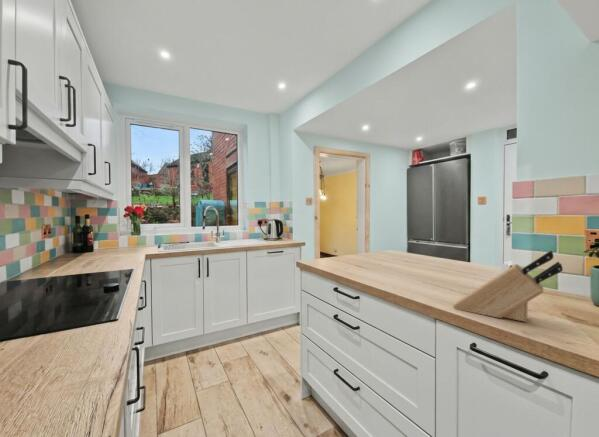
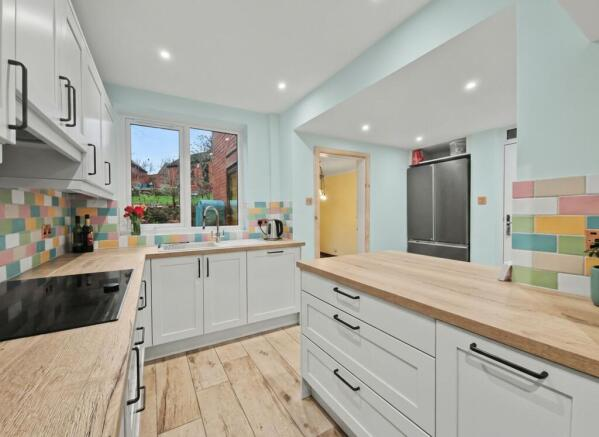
- knife block [452,250,564,323]
